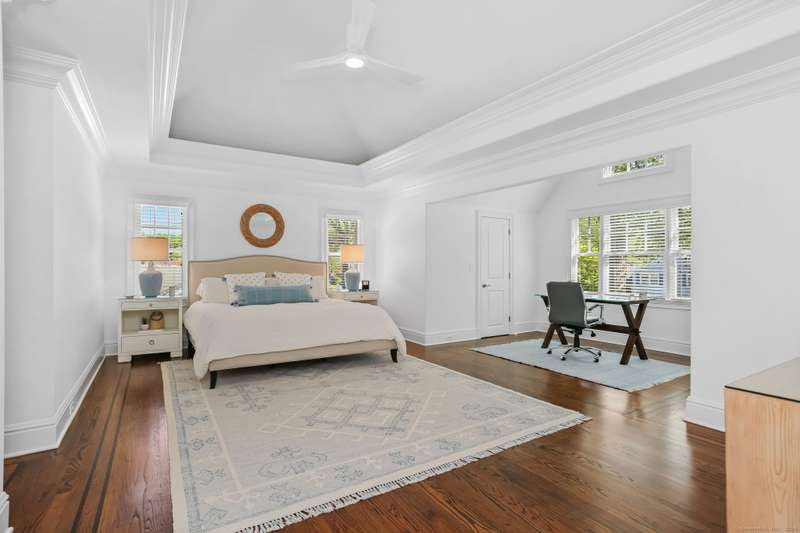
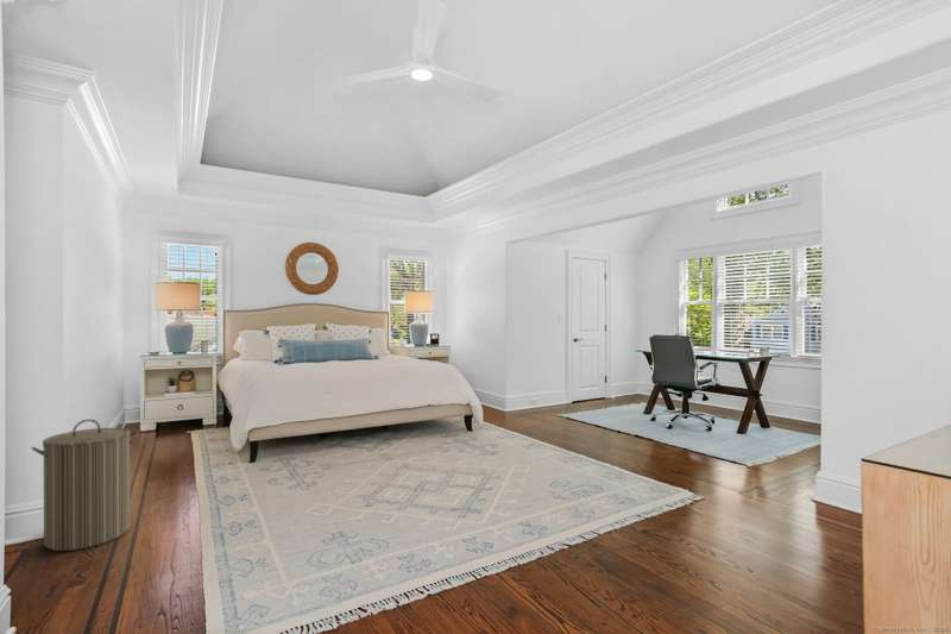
+ laundry hamper [31,419,140,552]
